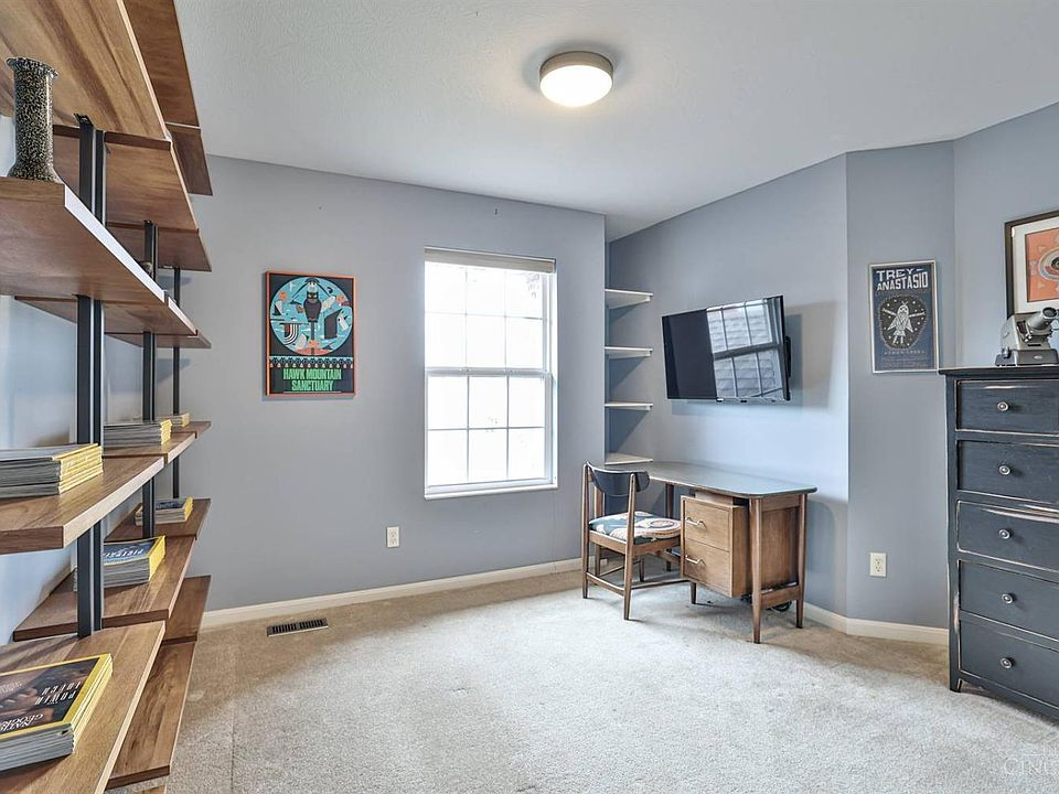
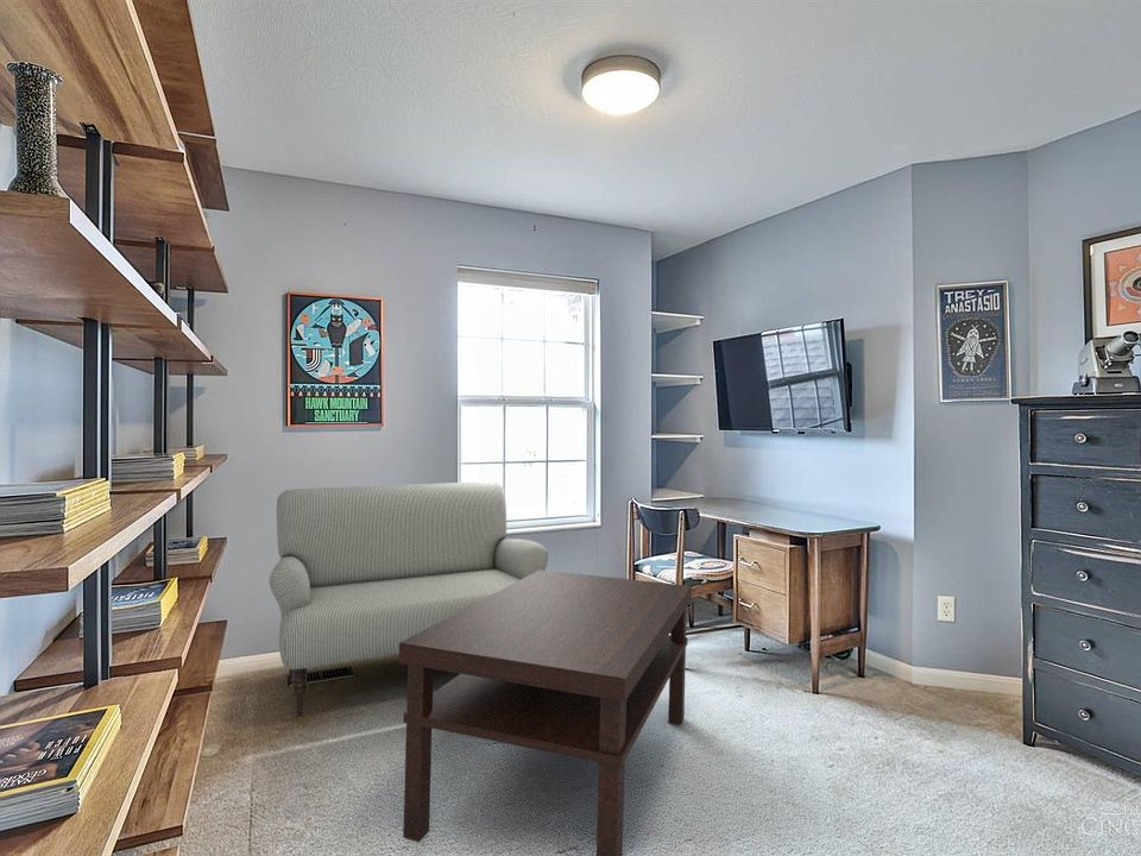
+ sofa [267,480,549,719]
+ coffee table [398,569,693,856]
